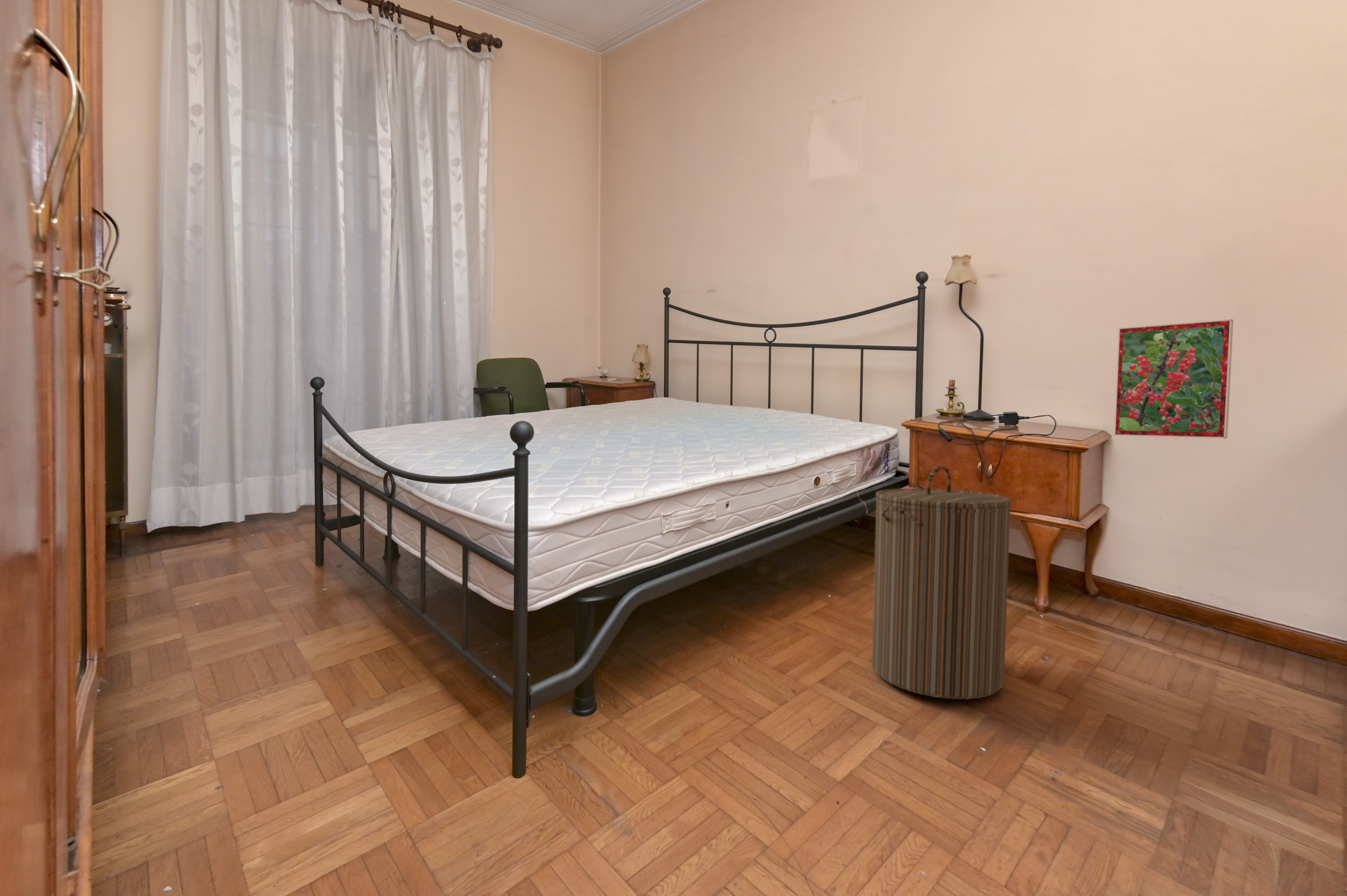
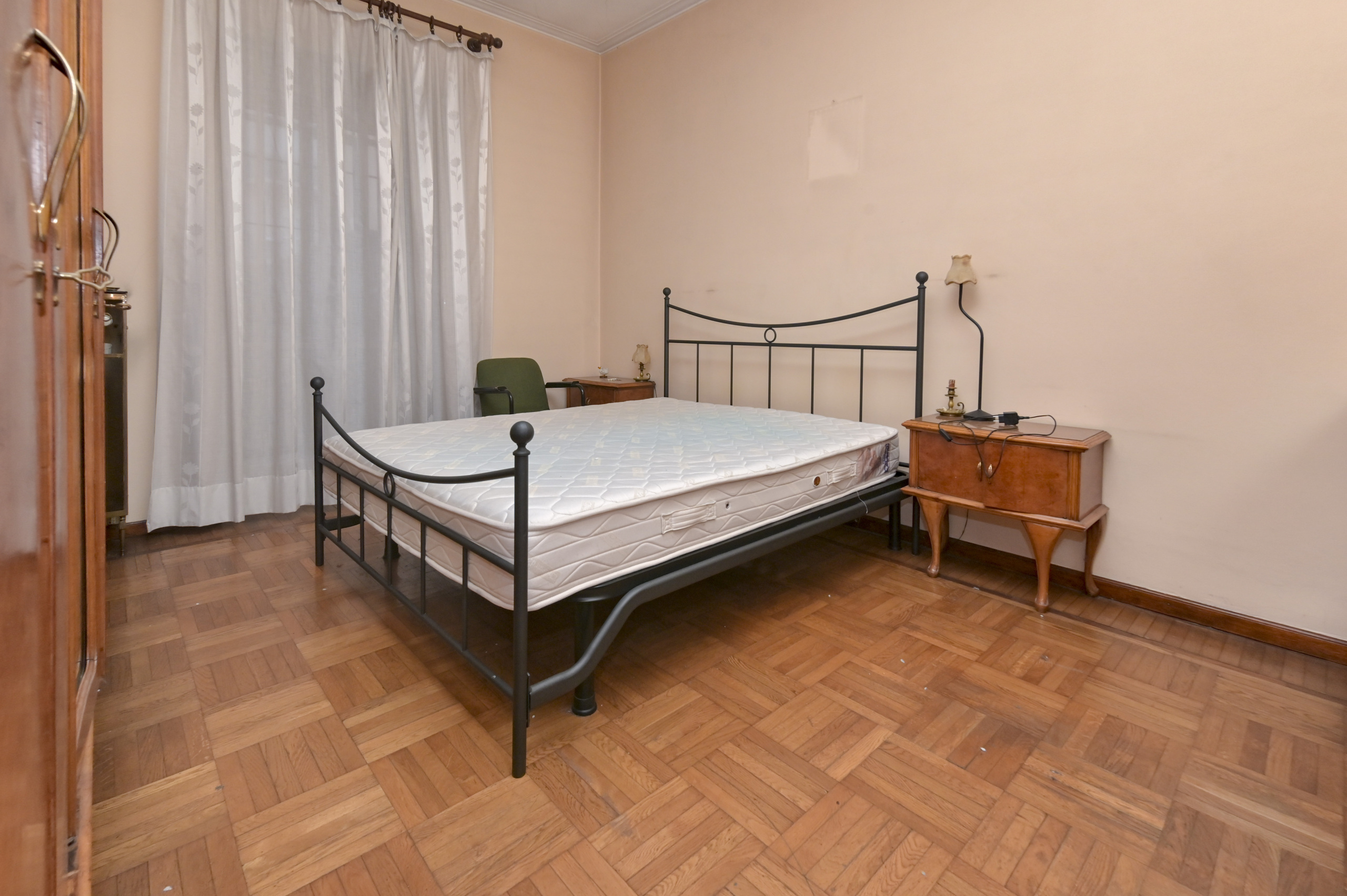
- laundry hamper [871,465,1012,700]
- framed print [1113,319,1234,439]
